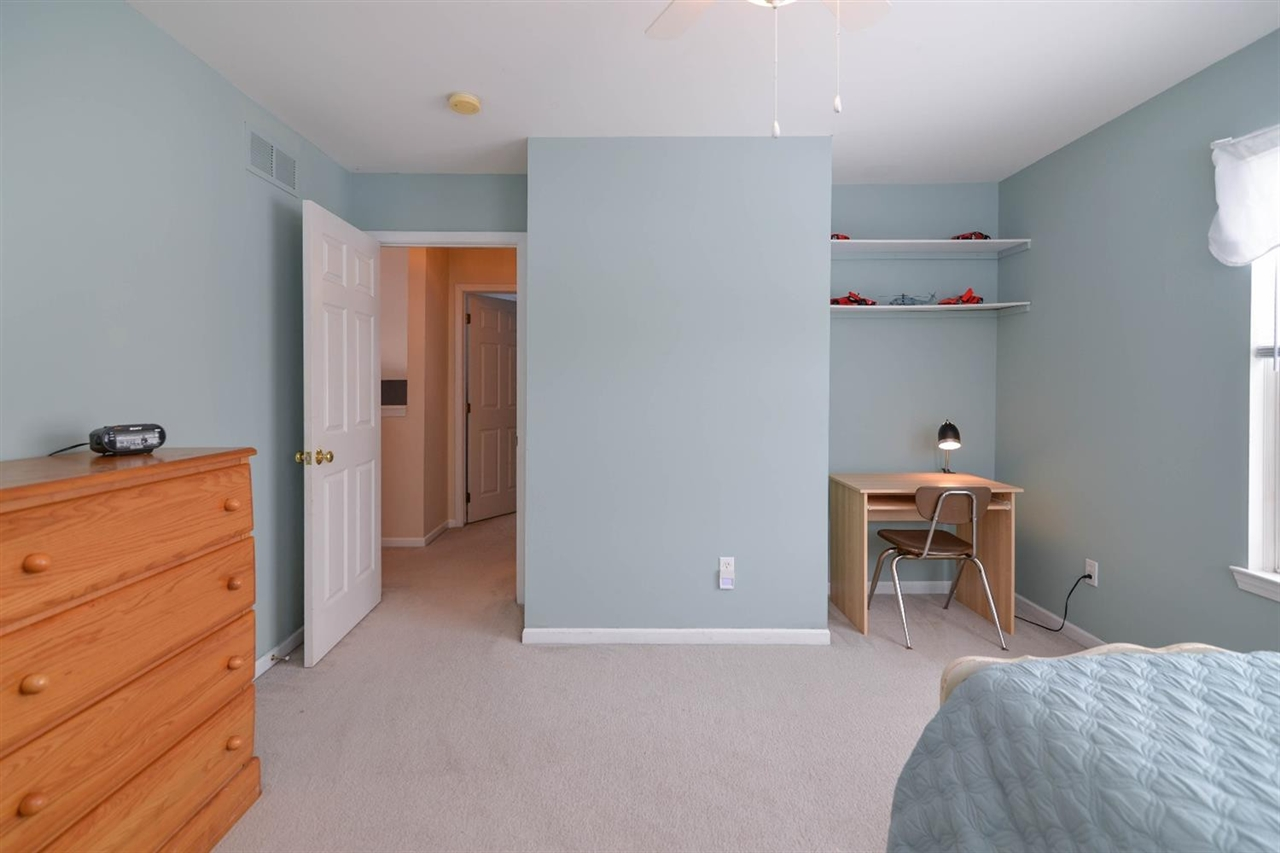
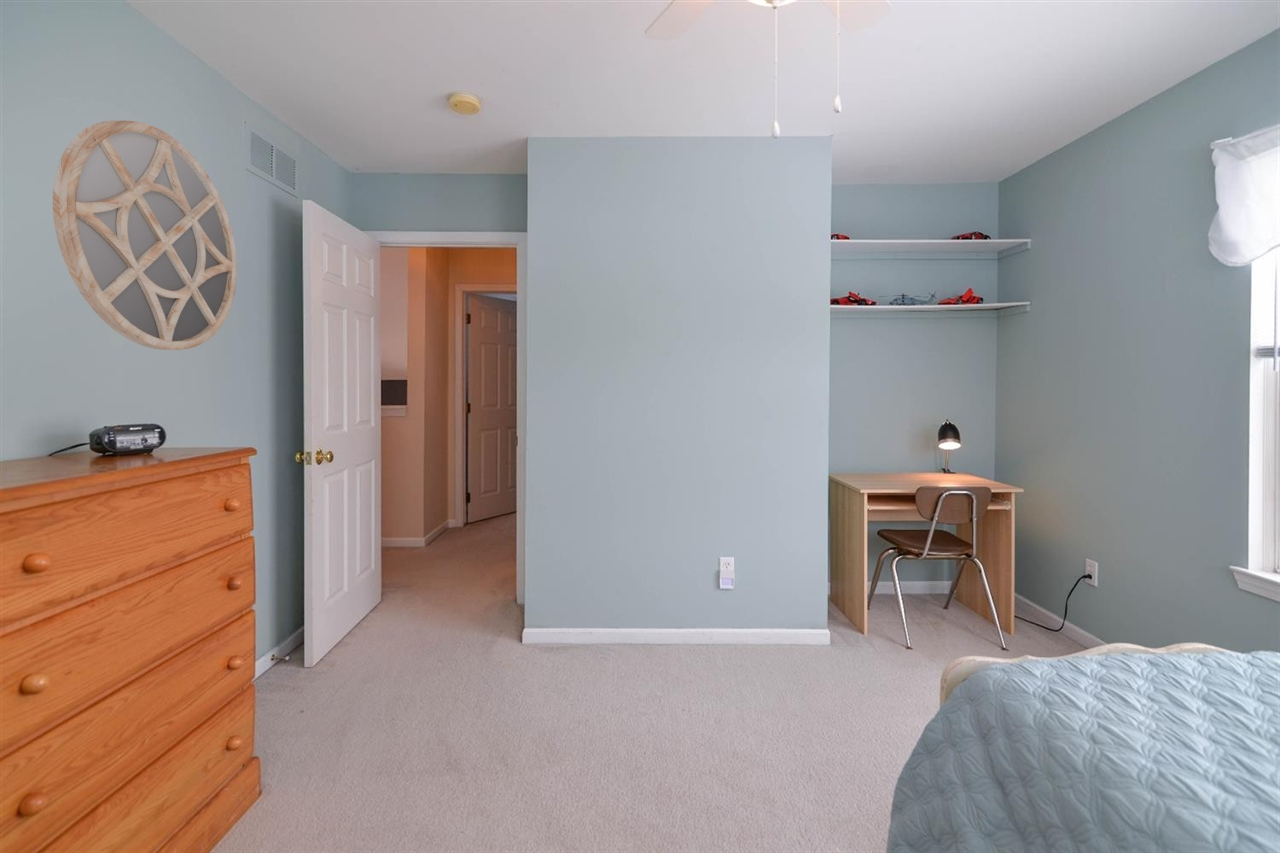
+ home mirror [52,119,238,351]
